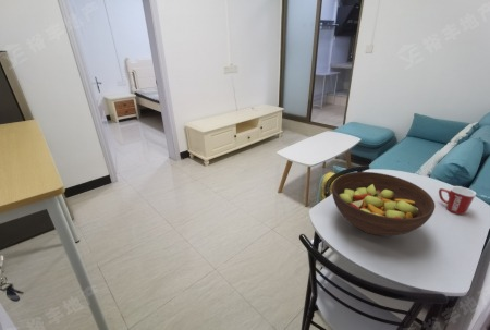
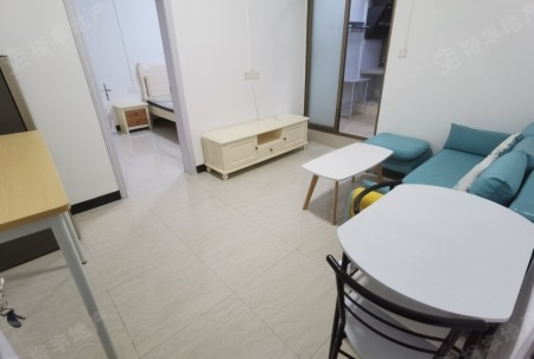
- fruit bowl [331,171,436,236]
- mug [438,185,477,216]
